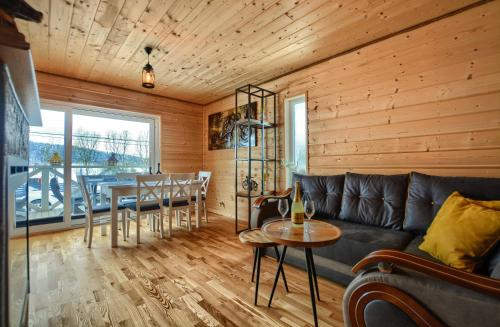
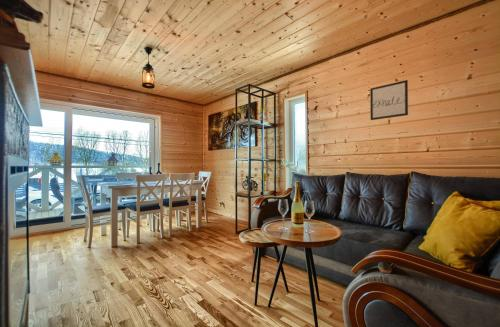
+ wall art [369,79,409,121]
